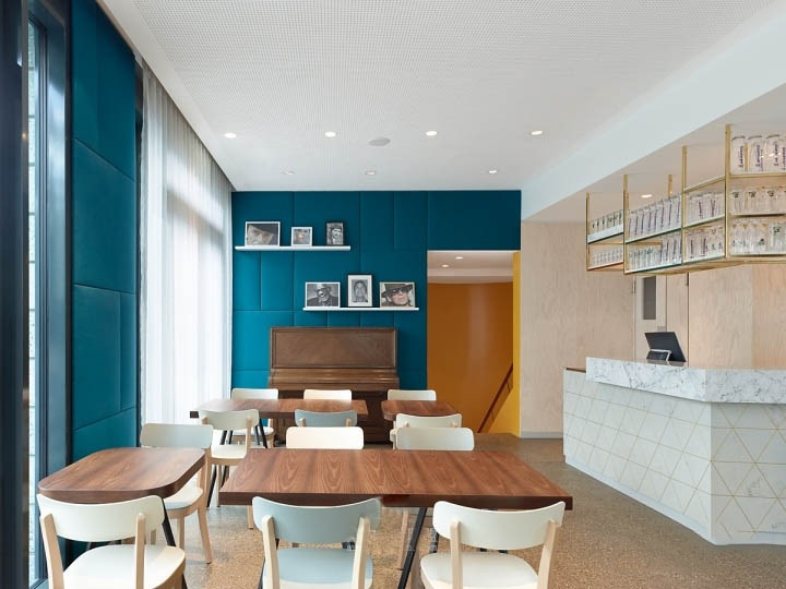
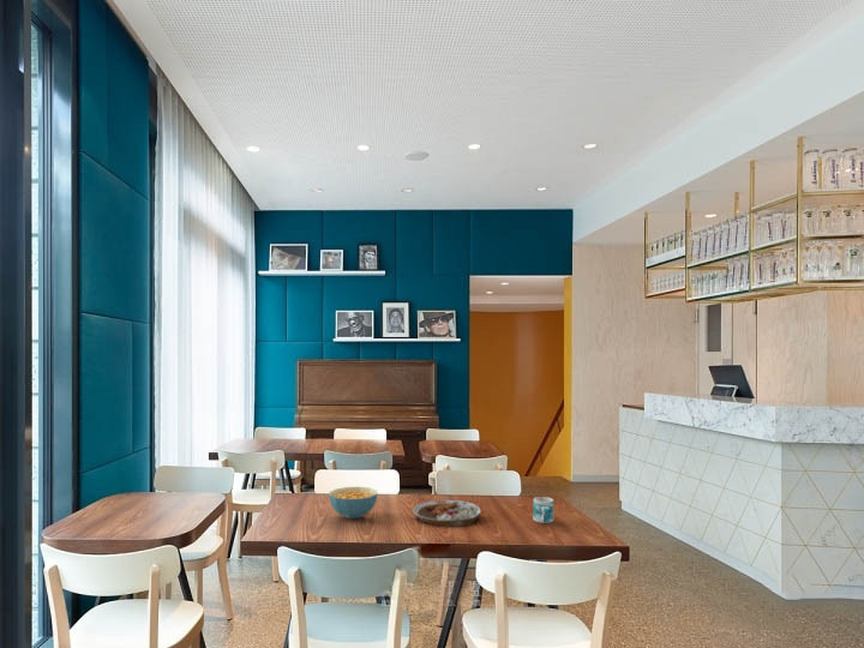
+ plate [412,499,482,527]
+ cereal bowl [328,486,379,520]
+ mug [532,496,554,524]
